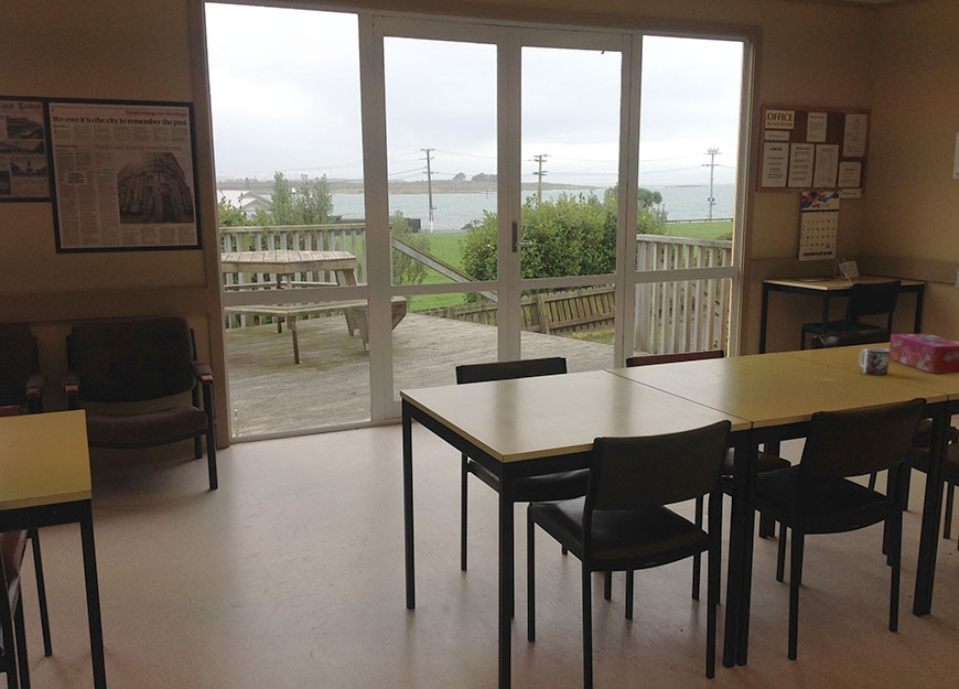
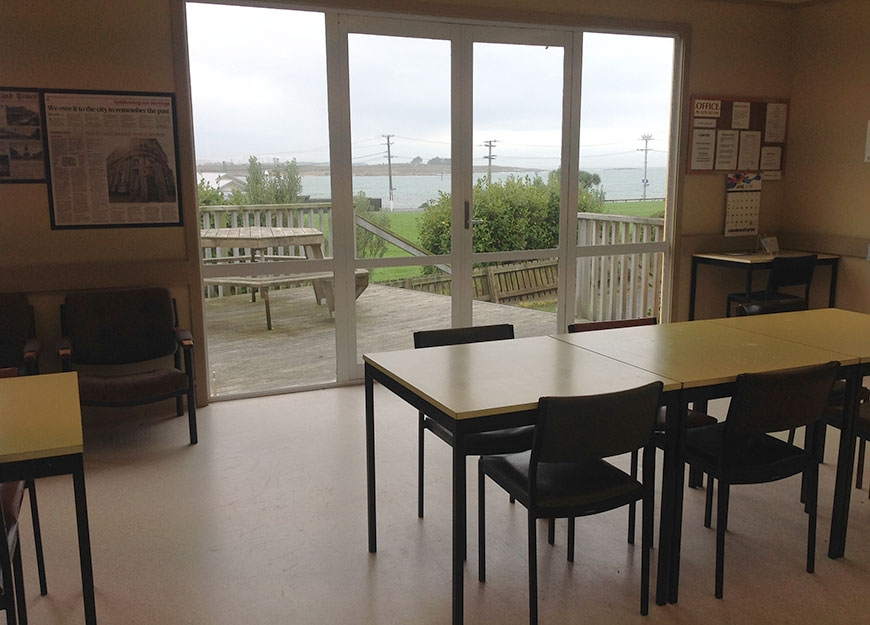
- tissue box [888,333,959,375]
- mug [858,346,890,376]
